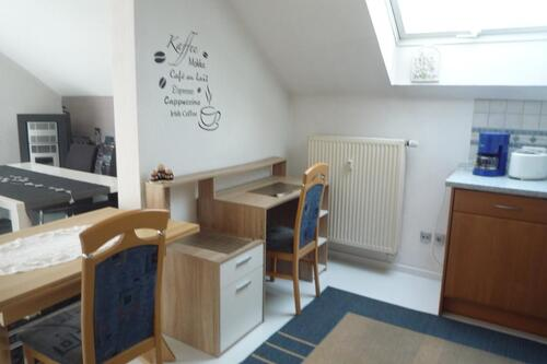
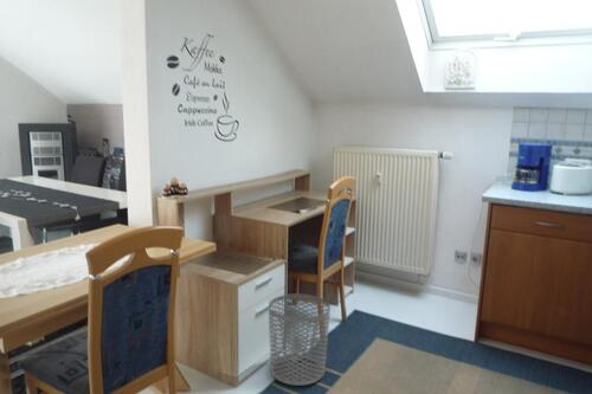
+ waste bin [268,292,332,387]
